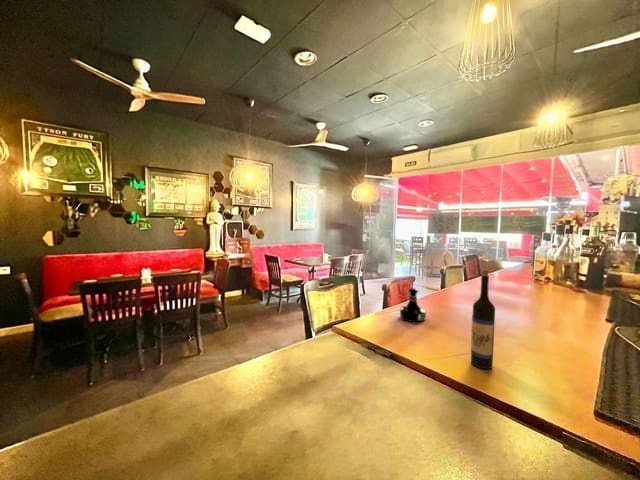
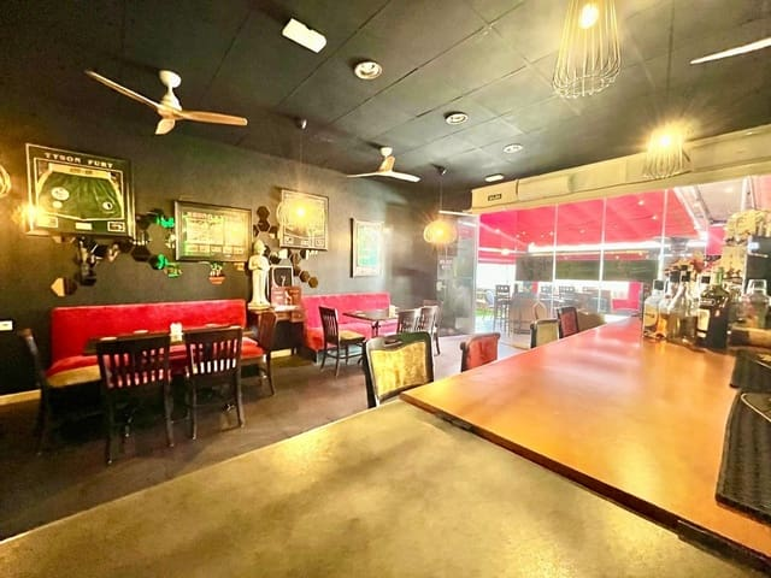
- wine bottle [470,269,496,370]
- tequila bottle [399,287,427,323]
